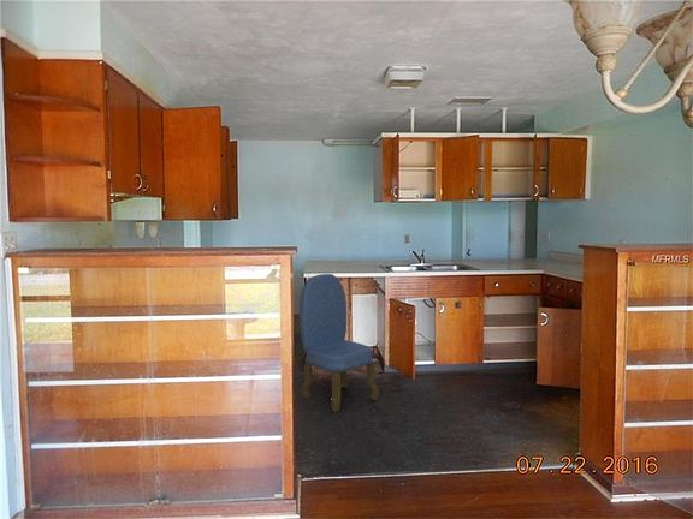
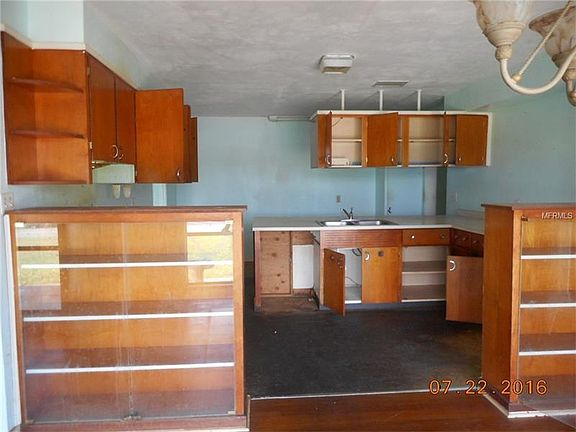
- dining chair [298,273,380,414]
